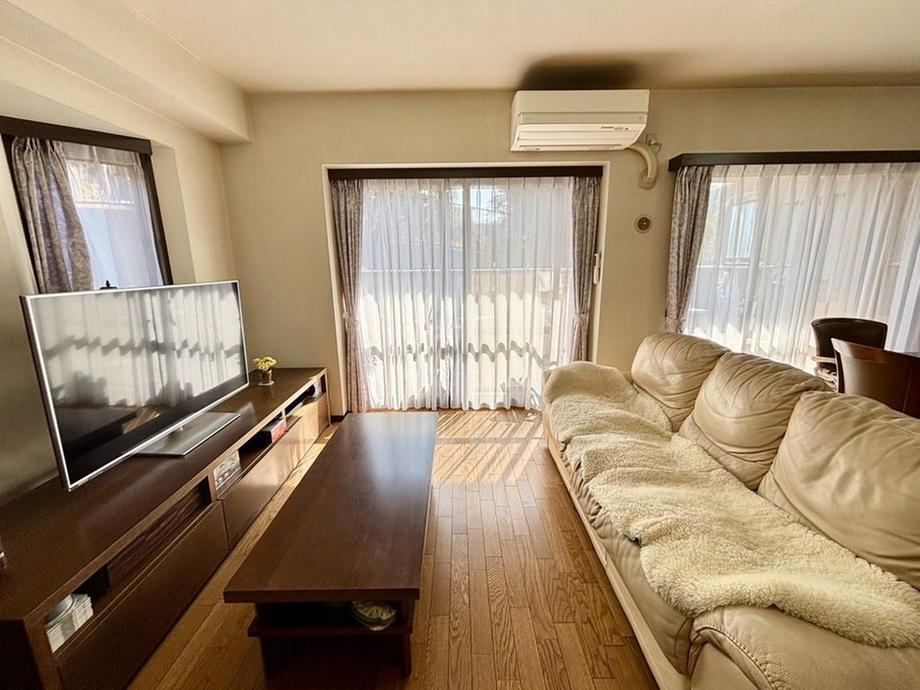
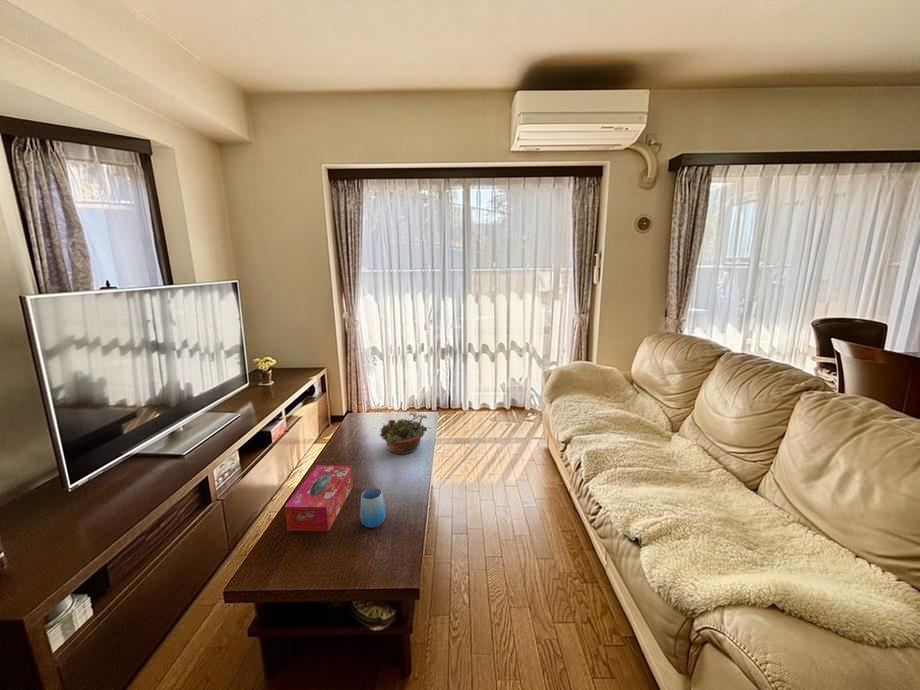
+ succulent planter [379,411,433,455]
+ tissue box [284,464,354,532]
+ cup [359,487,387,529]
